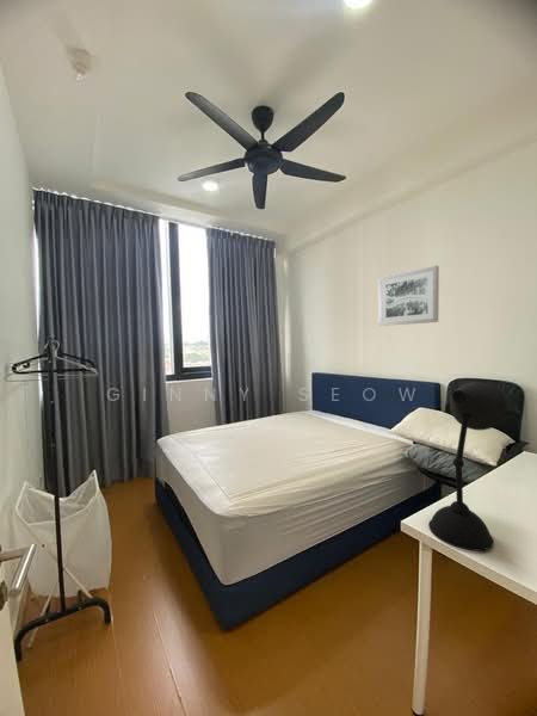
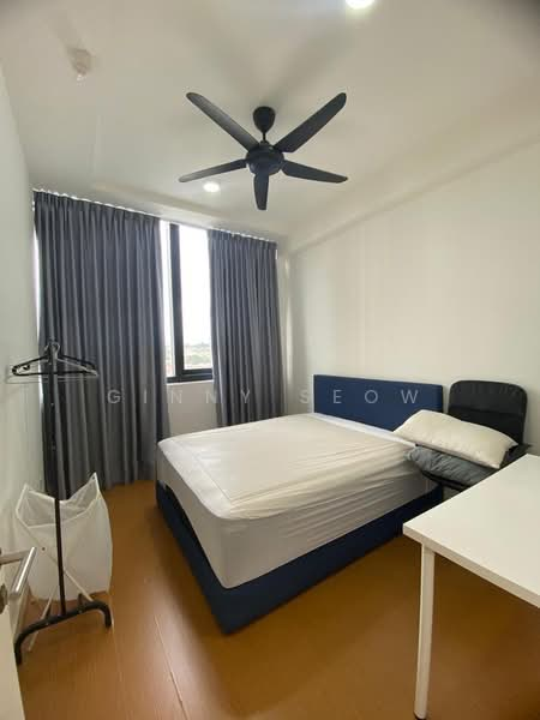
- wall art [377,265,440,327]
- desk lamp [427,381,508,553]
